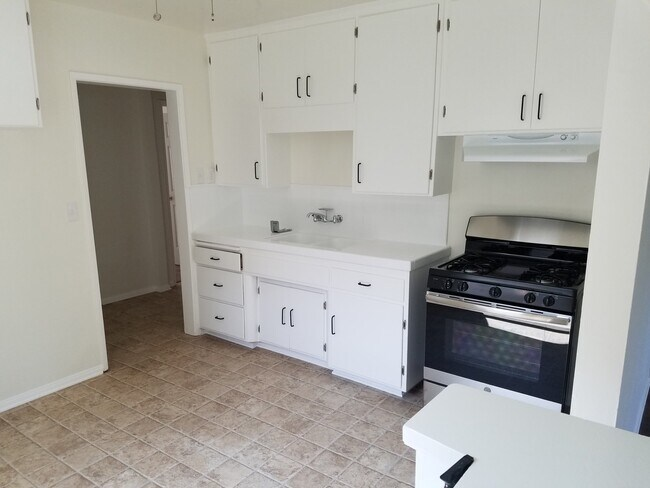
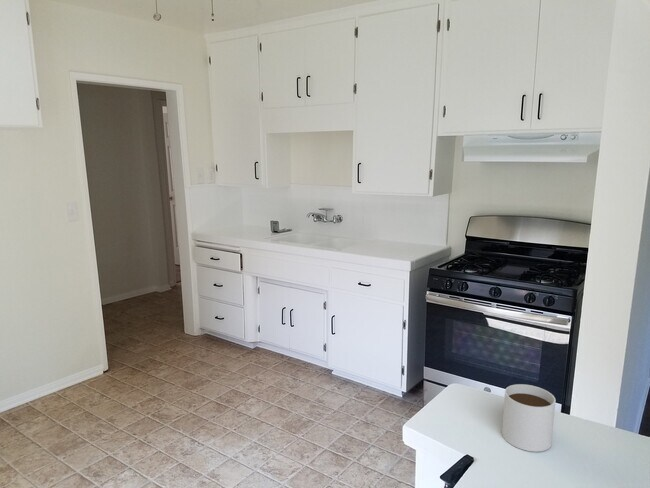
+ mug [501,383,557,453]
